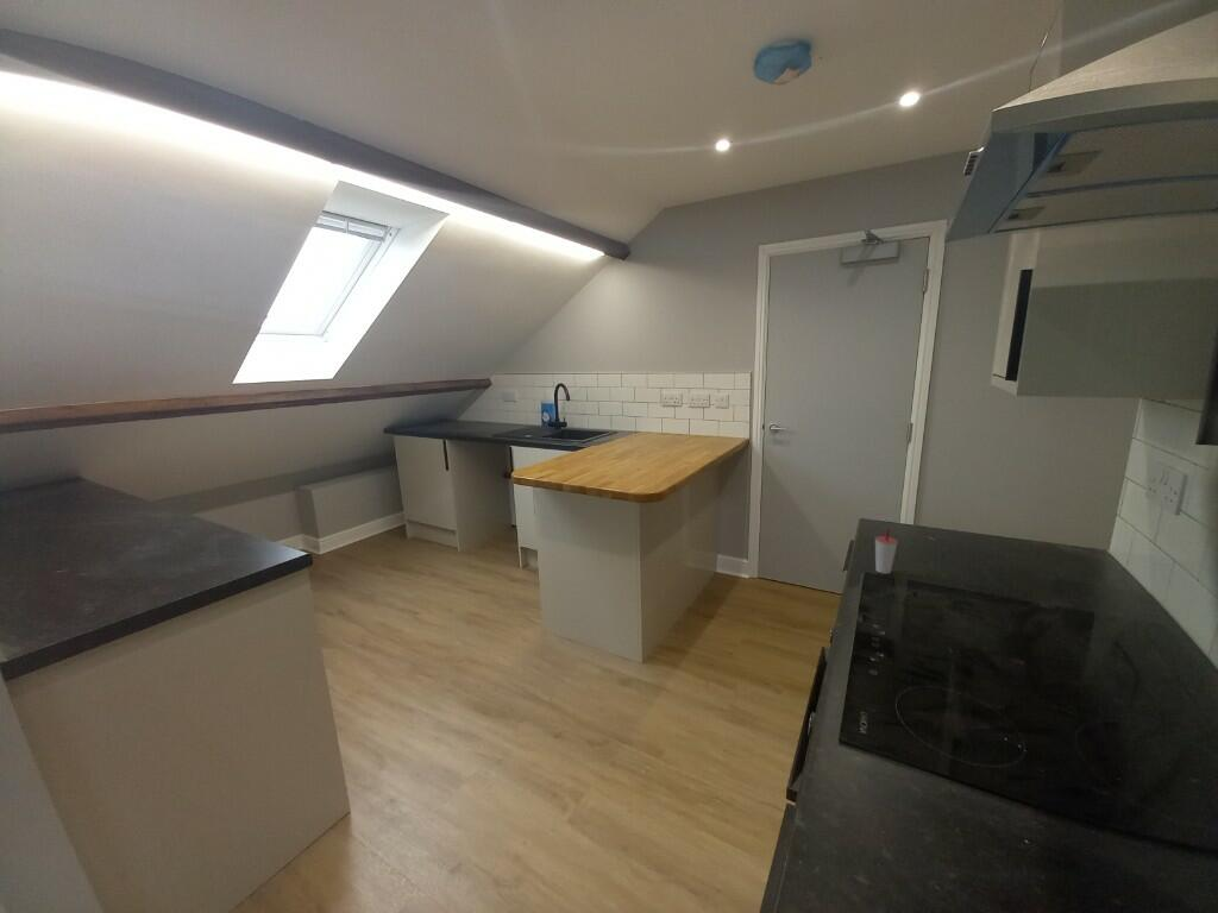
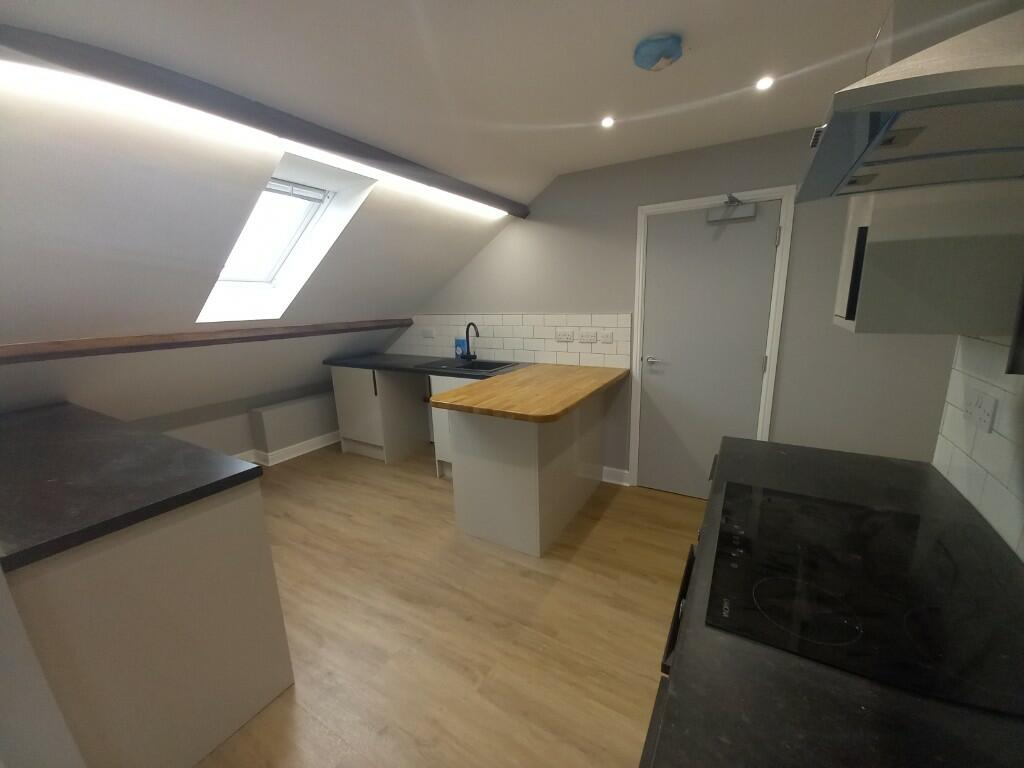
- cup [874,528,899,575]
